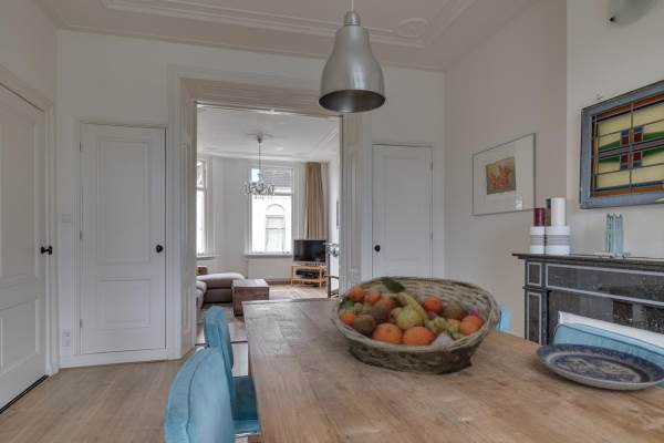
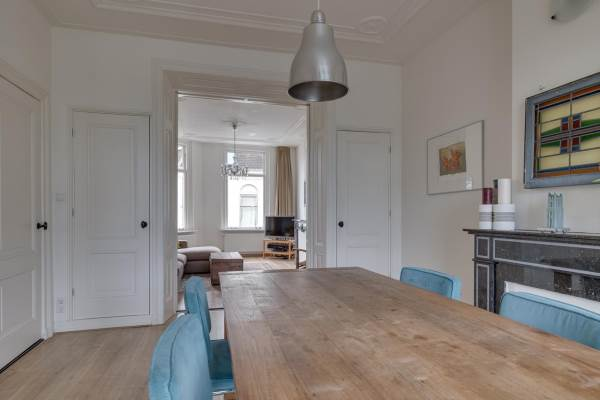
- plate [535,342,664,391]
- fruit basket [330,275,501,377]
